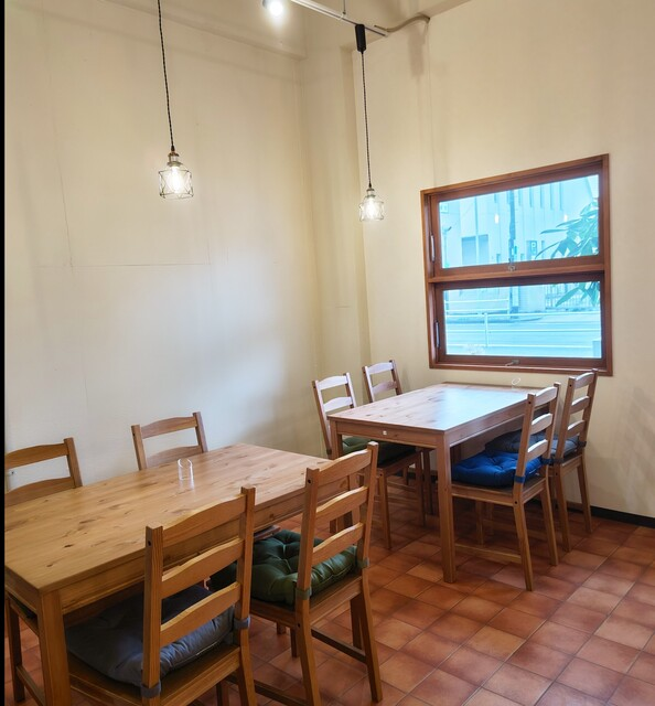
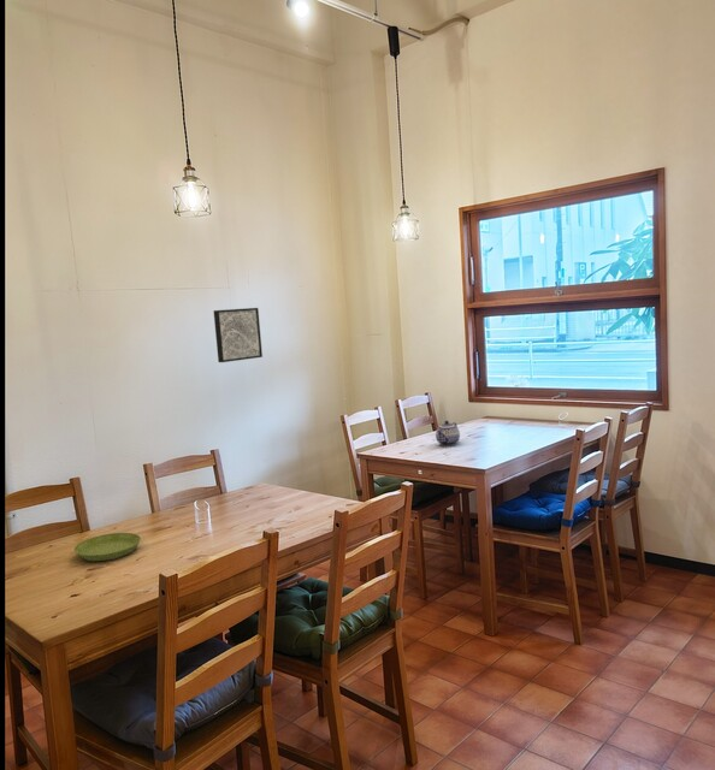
+ wall art [213,307,264,363]
+ teapot [435,420,461,446]
+ saucer [72,532,142,562]
